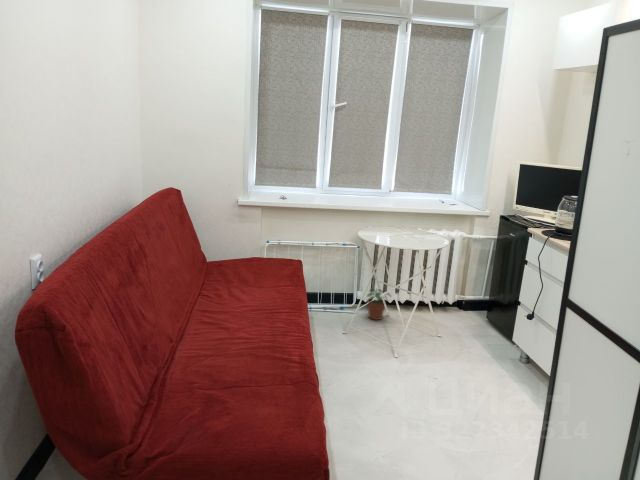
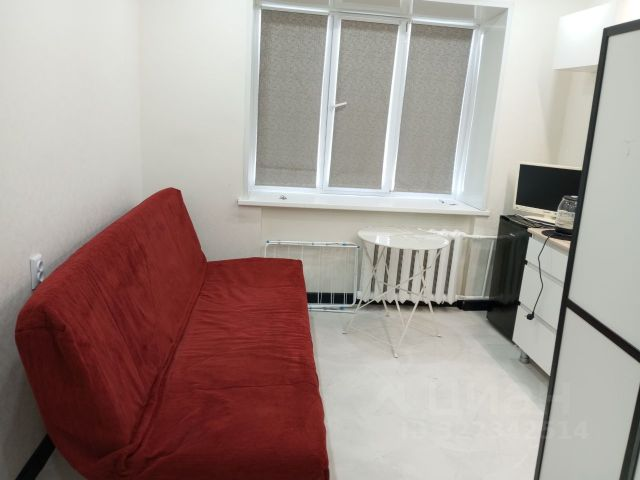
- potted plant [366,288,392,321]
